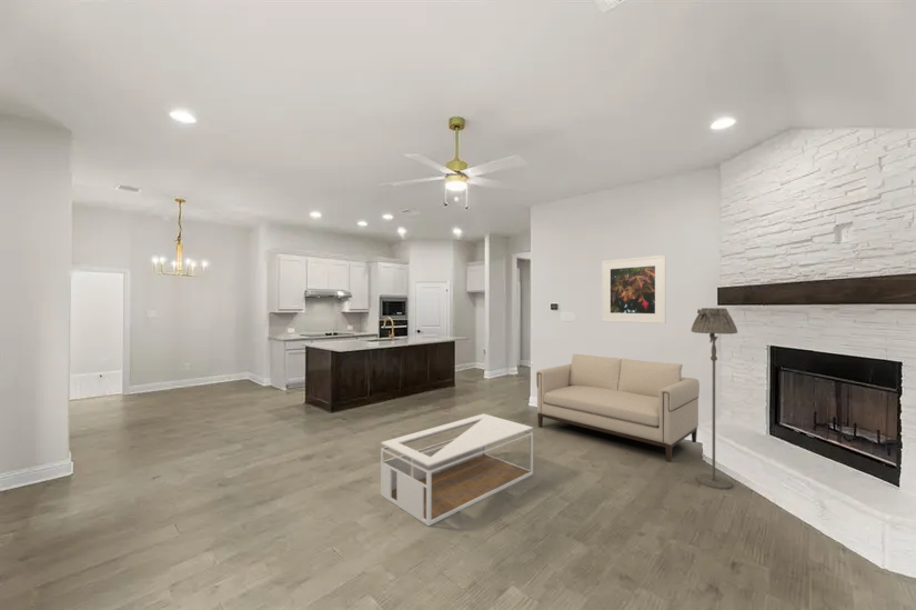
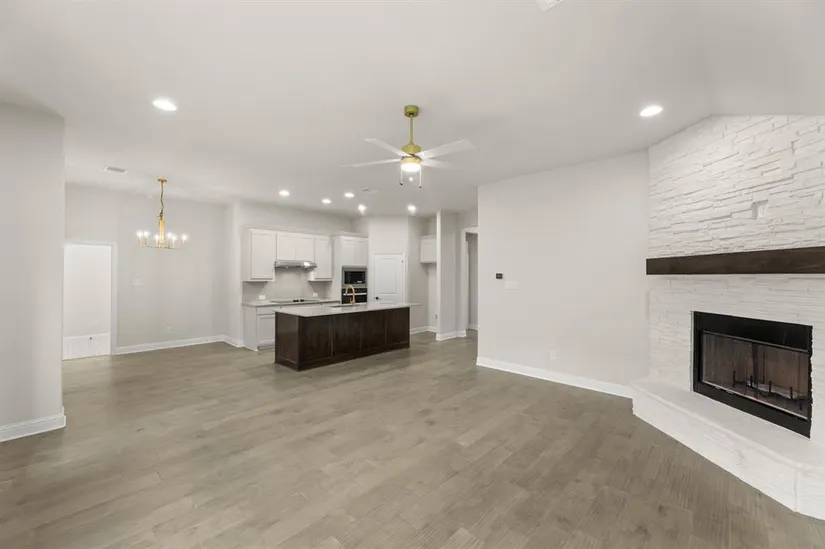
- sofa [535,353,701,463]
- floor lamp [689,307,738,490]
- coffee table [380,412,534,527]
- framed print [601,254,667,324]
